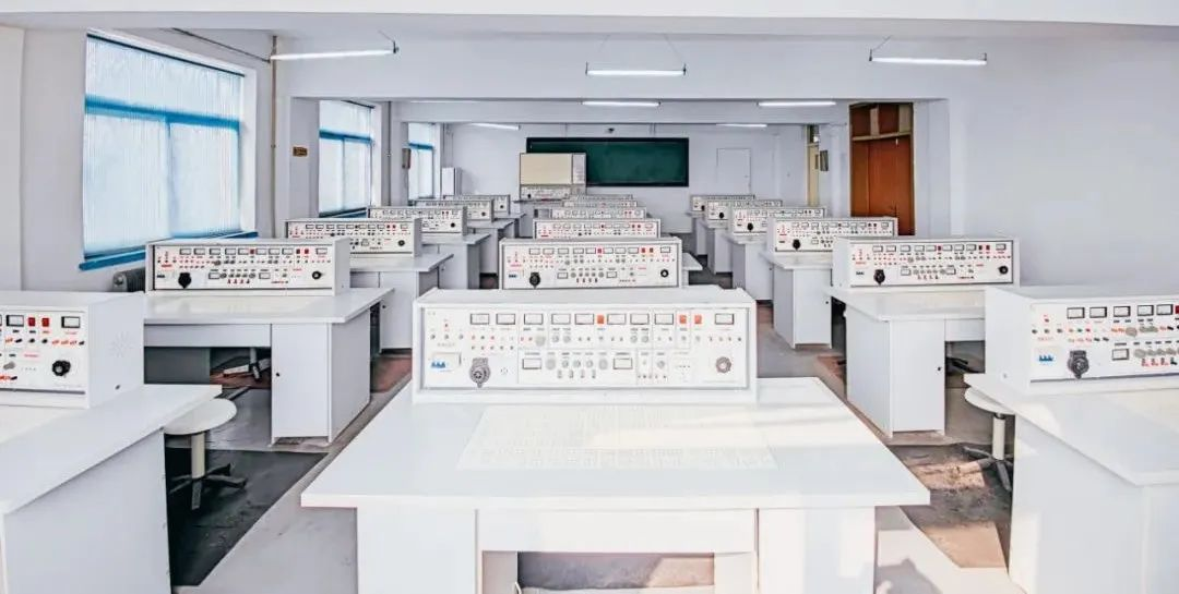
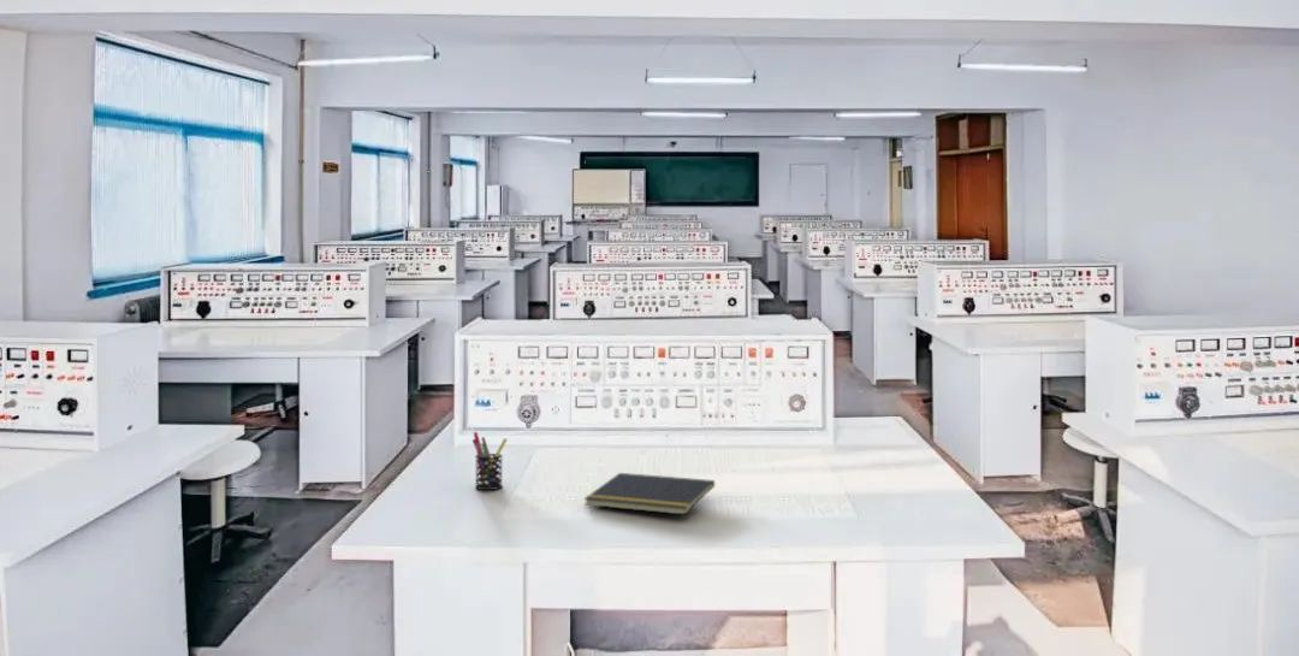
+ pen holder [471,431,509,491]
+ notepad [582,472,716,516]
